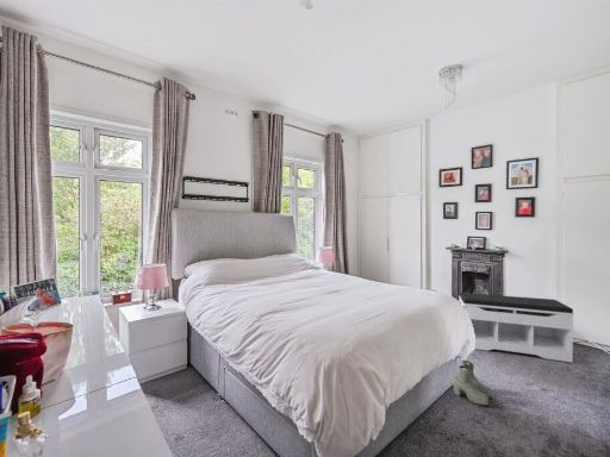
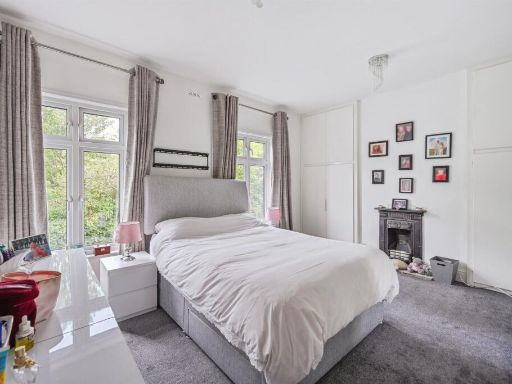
- boots [453,359,493,407]
- bench [458,292,575,364]
